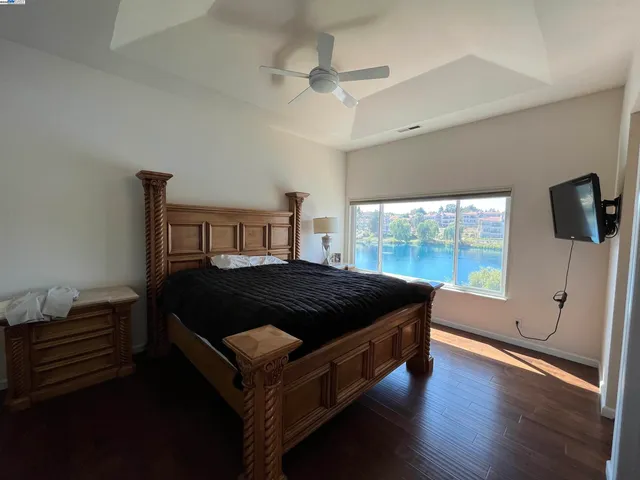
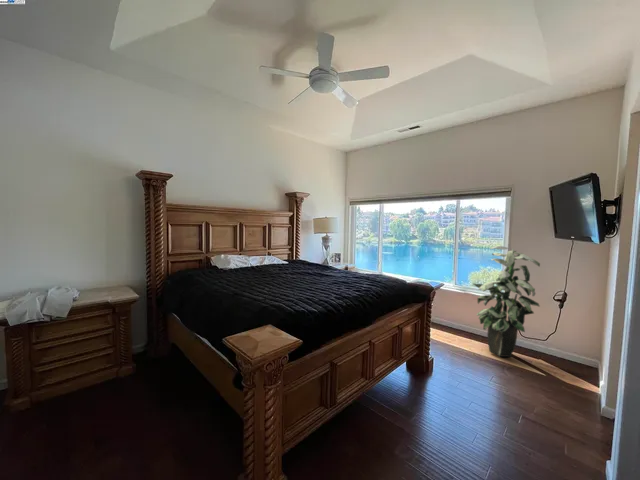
+ indoor plant [472,245,541,358]
